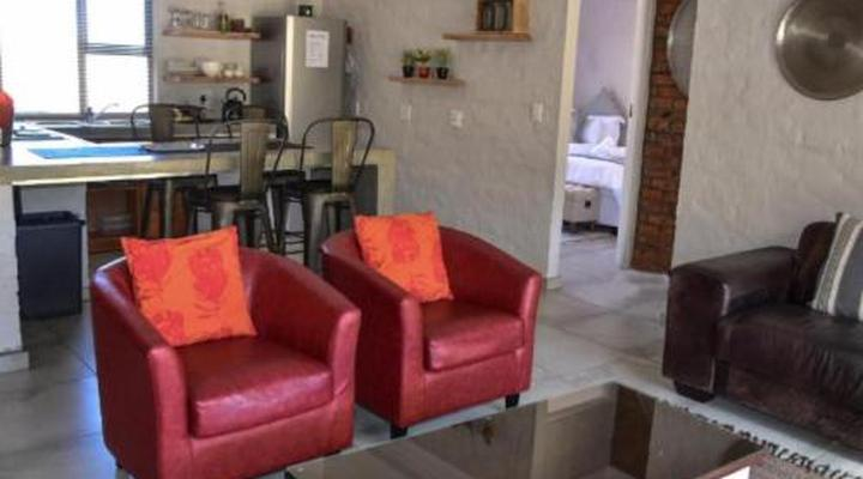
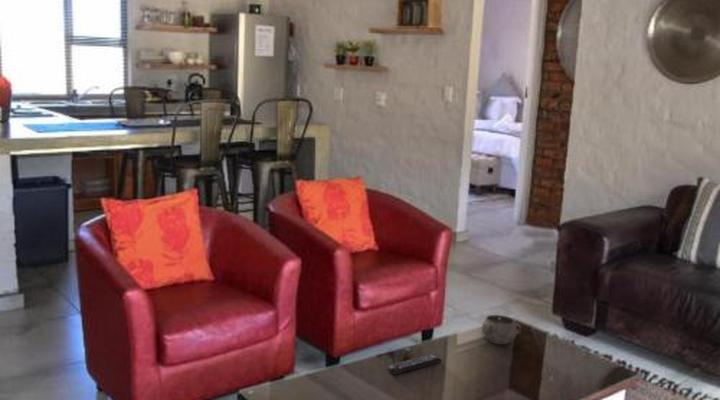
+ remote control [387,353,443,376]
+ decorative bowl [481,314,522,346]
